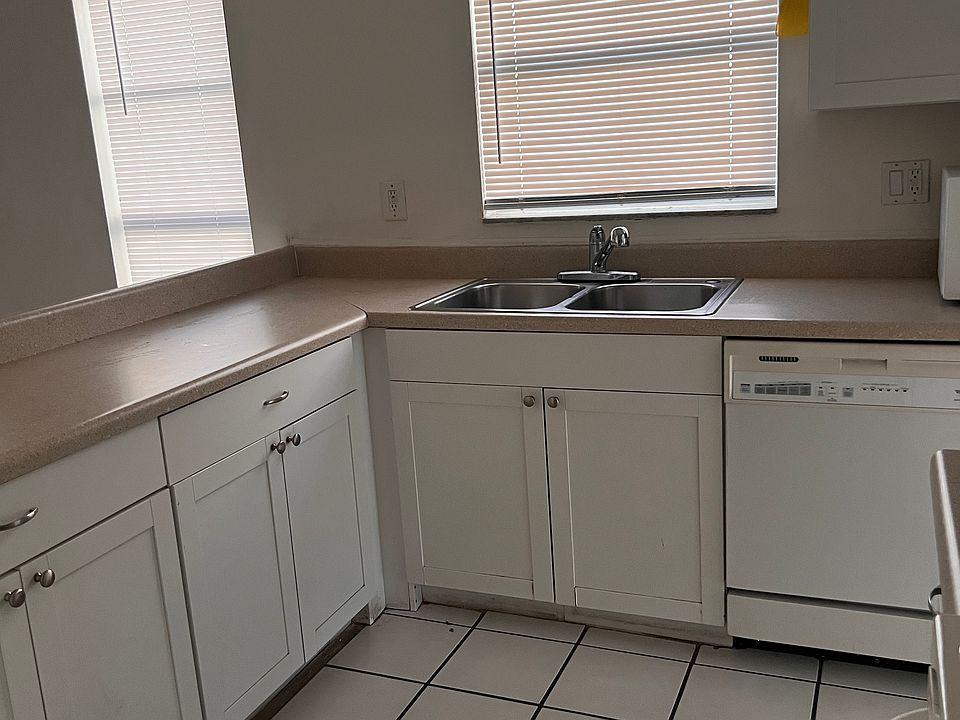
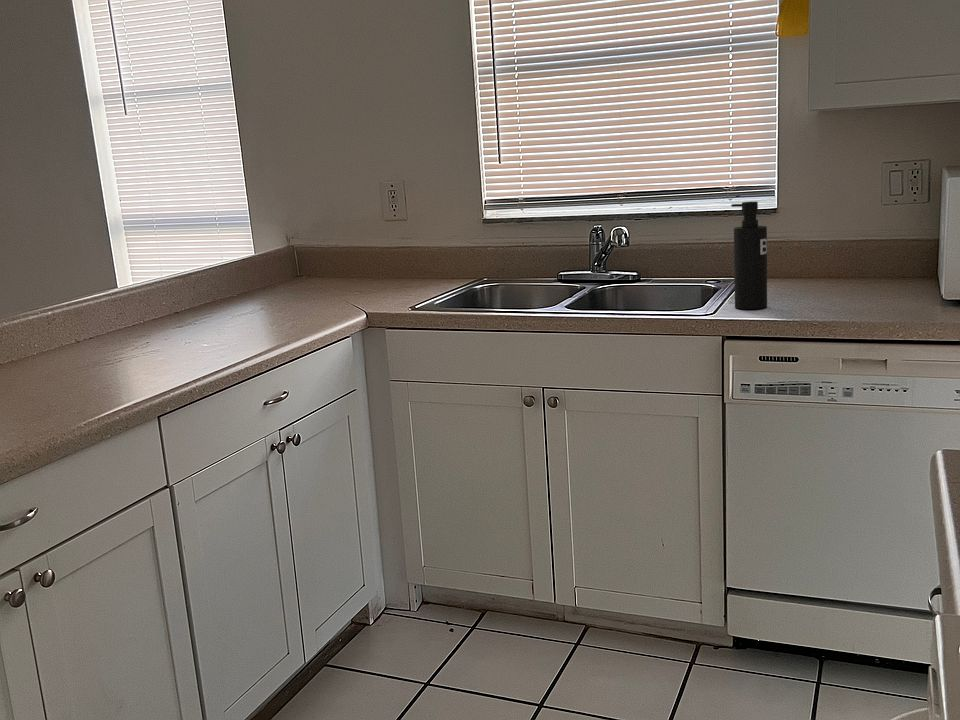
+ soap dispenser [730,201,768,310]
